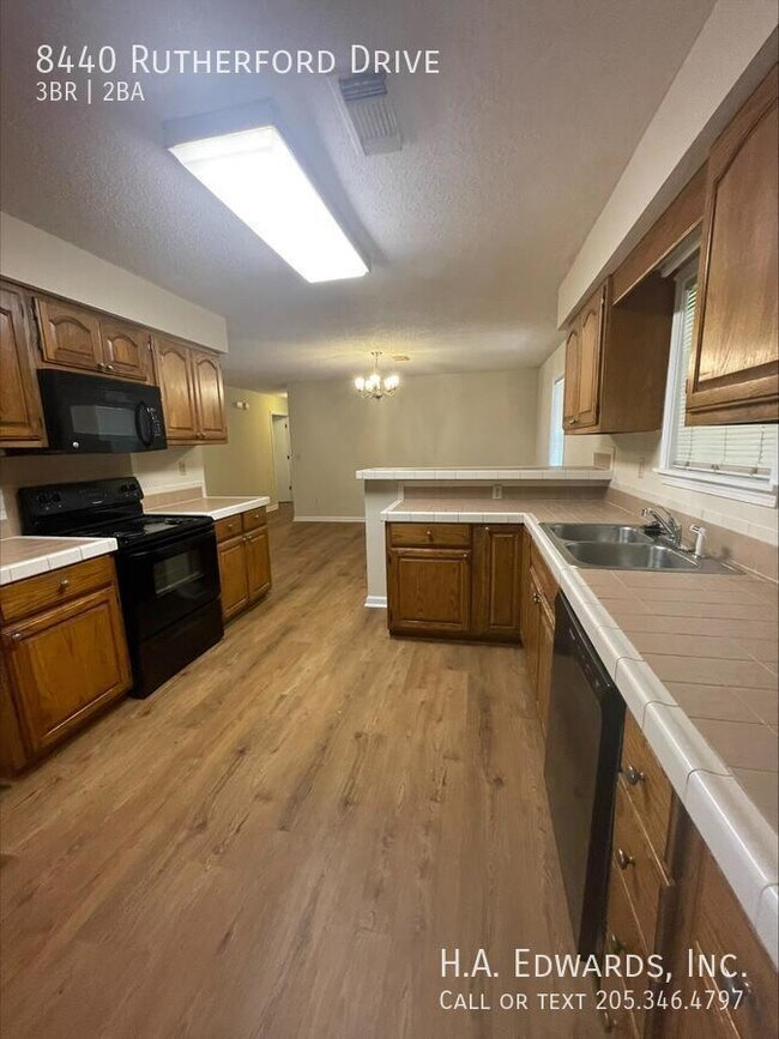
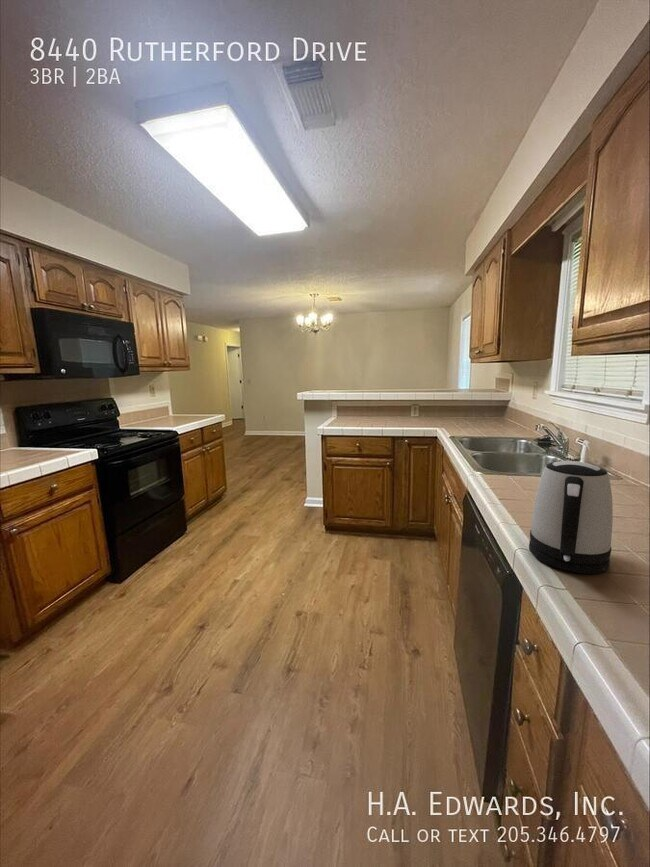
+ kettle [528,460,614,575]
